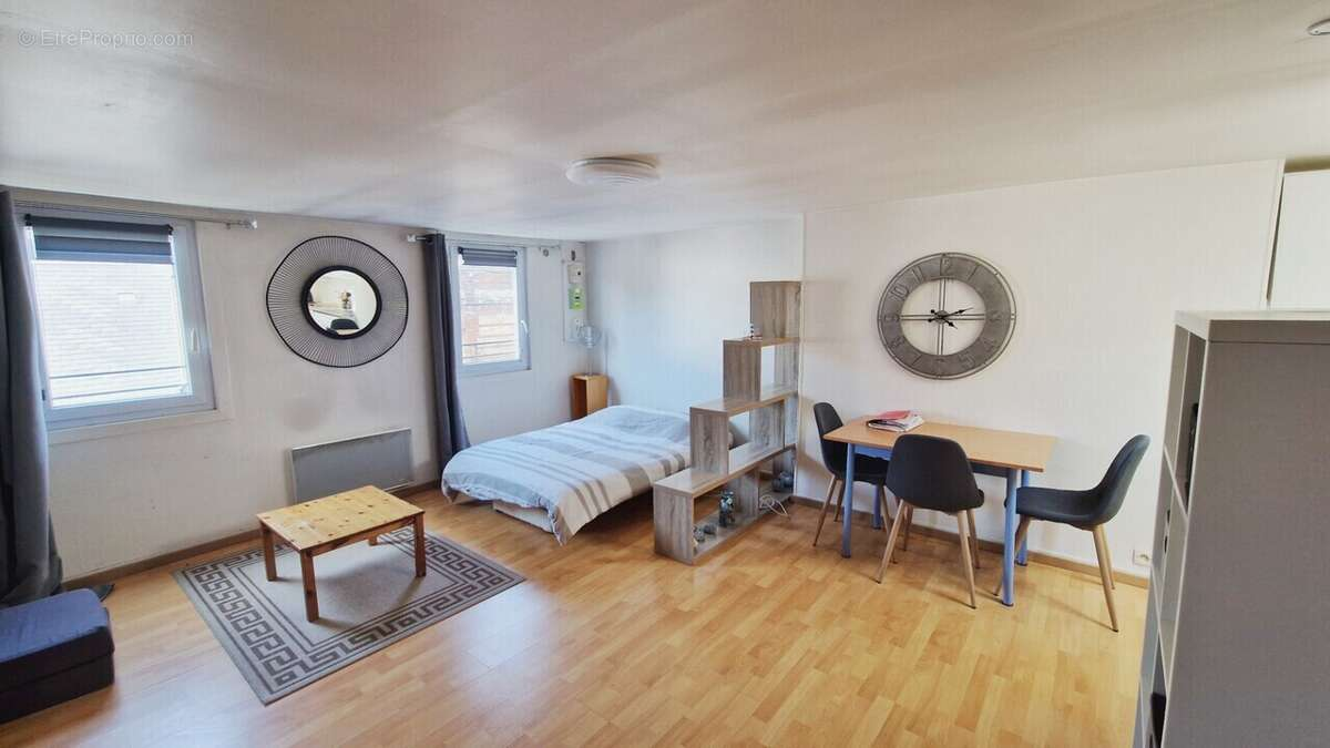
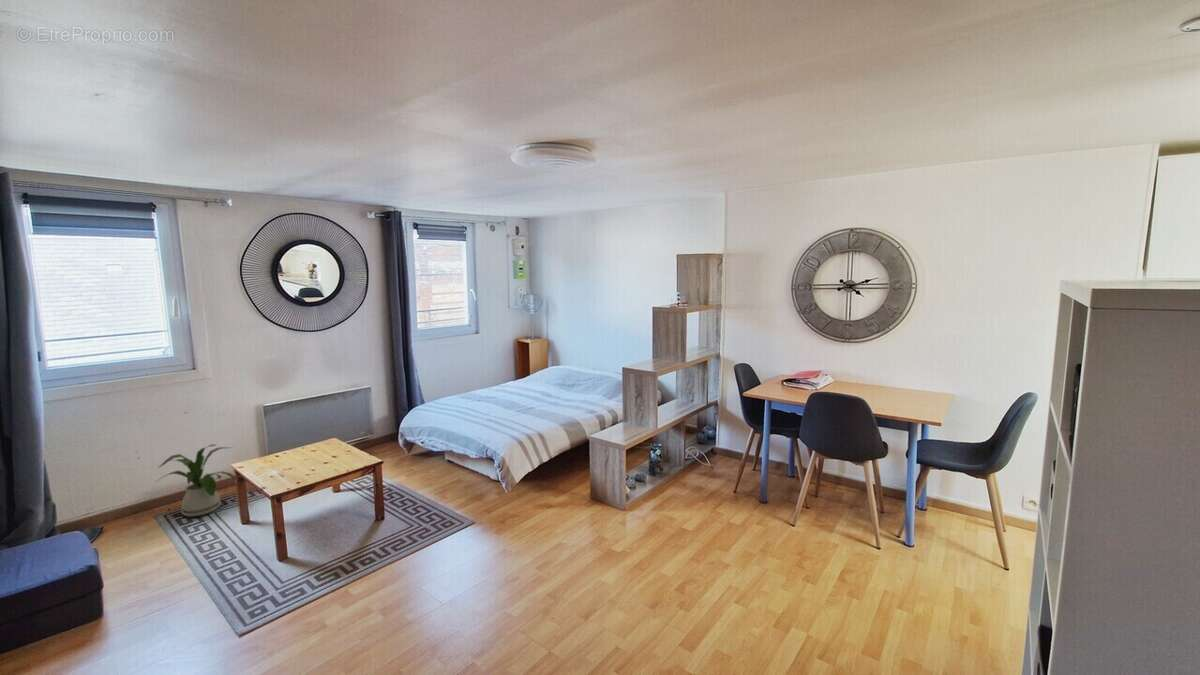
+ house plant [156,443,237,518]
